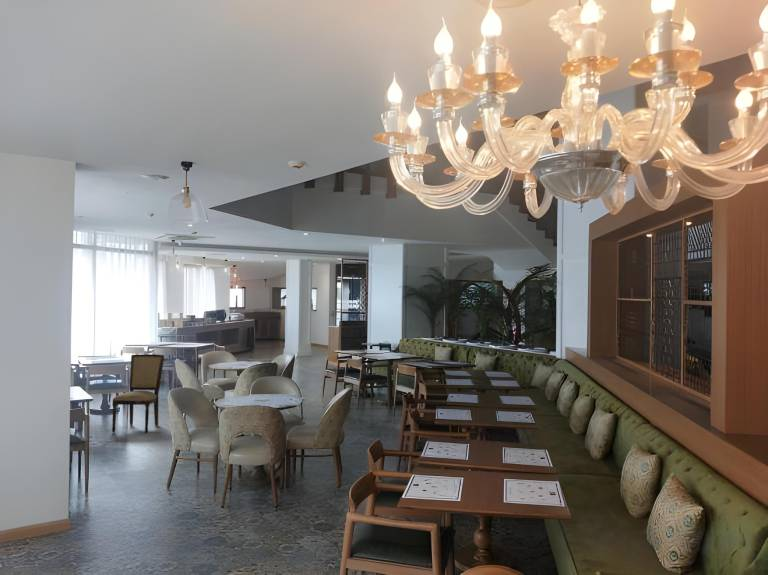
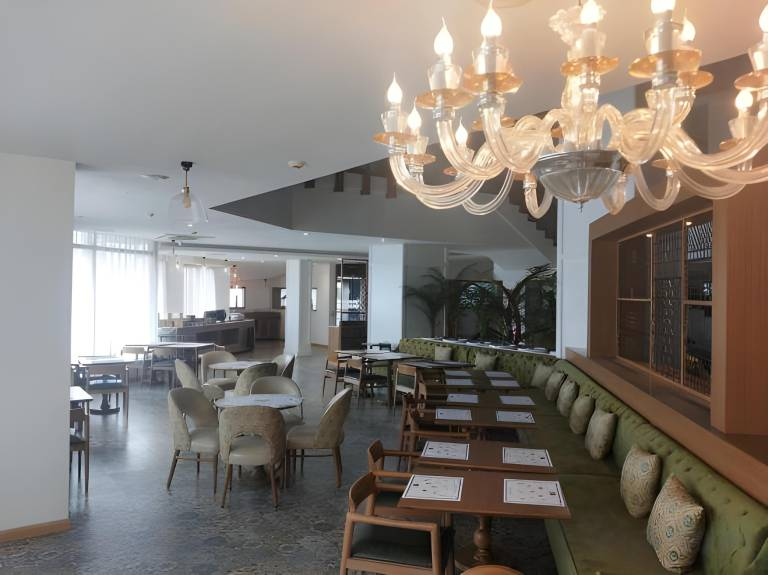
- dining chair [111,353,165,434]
